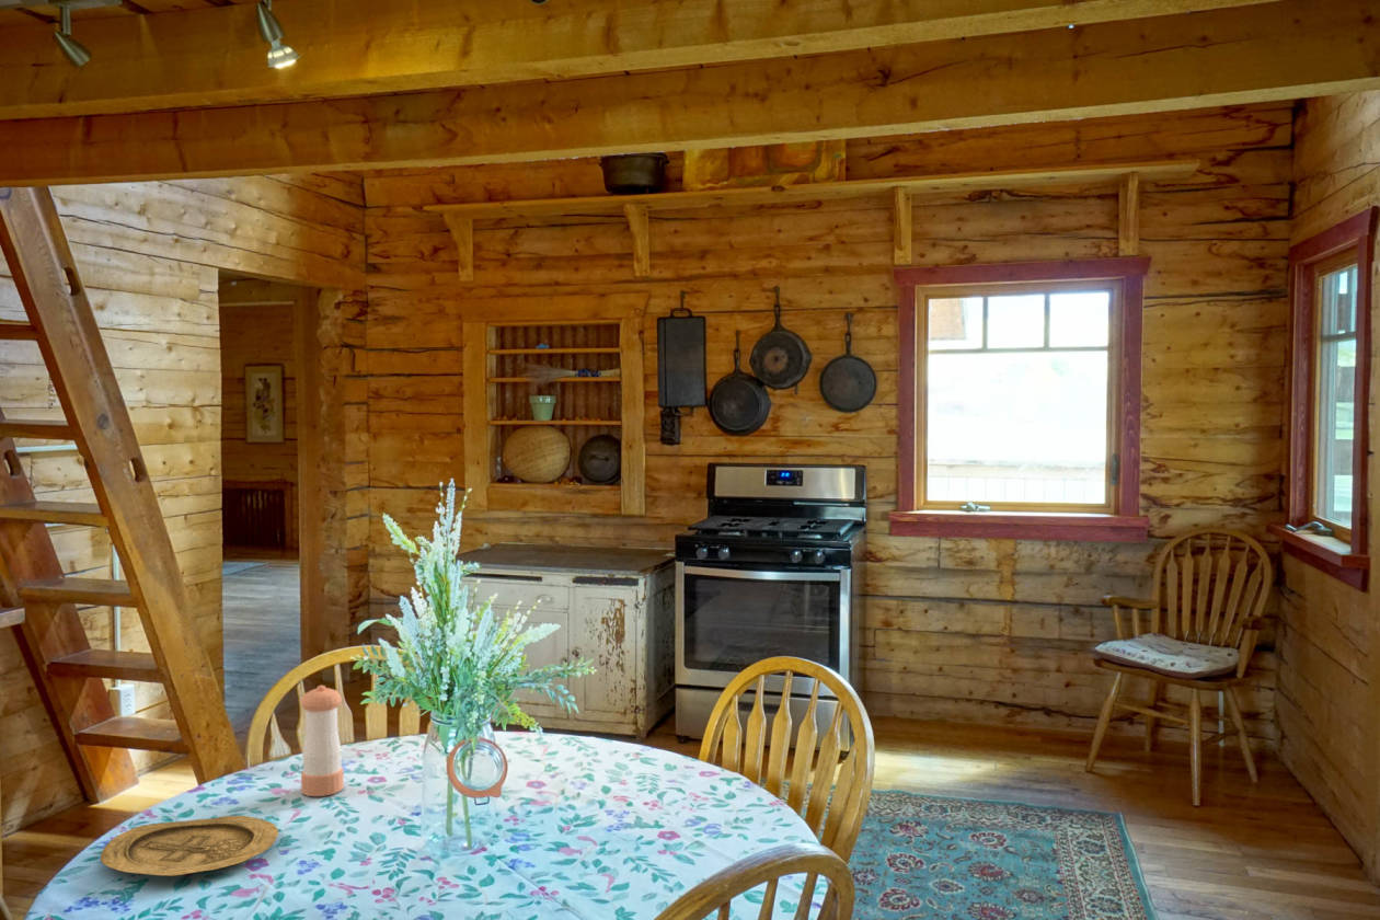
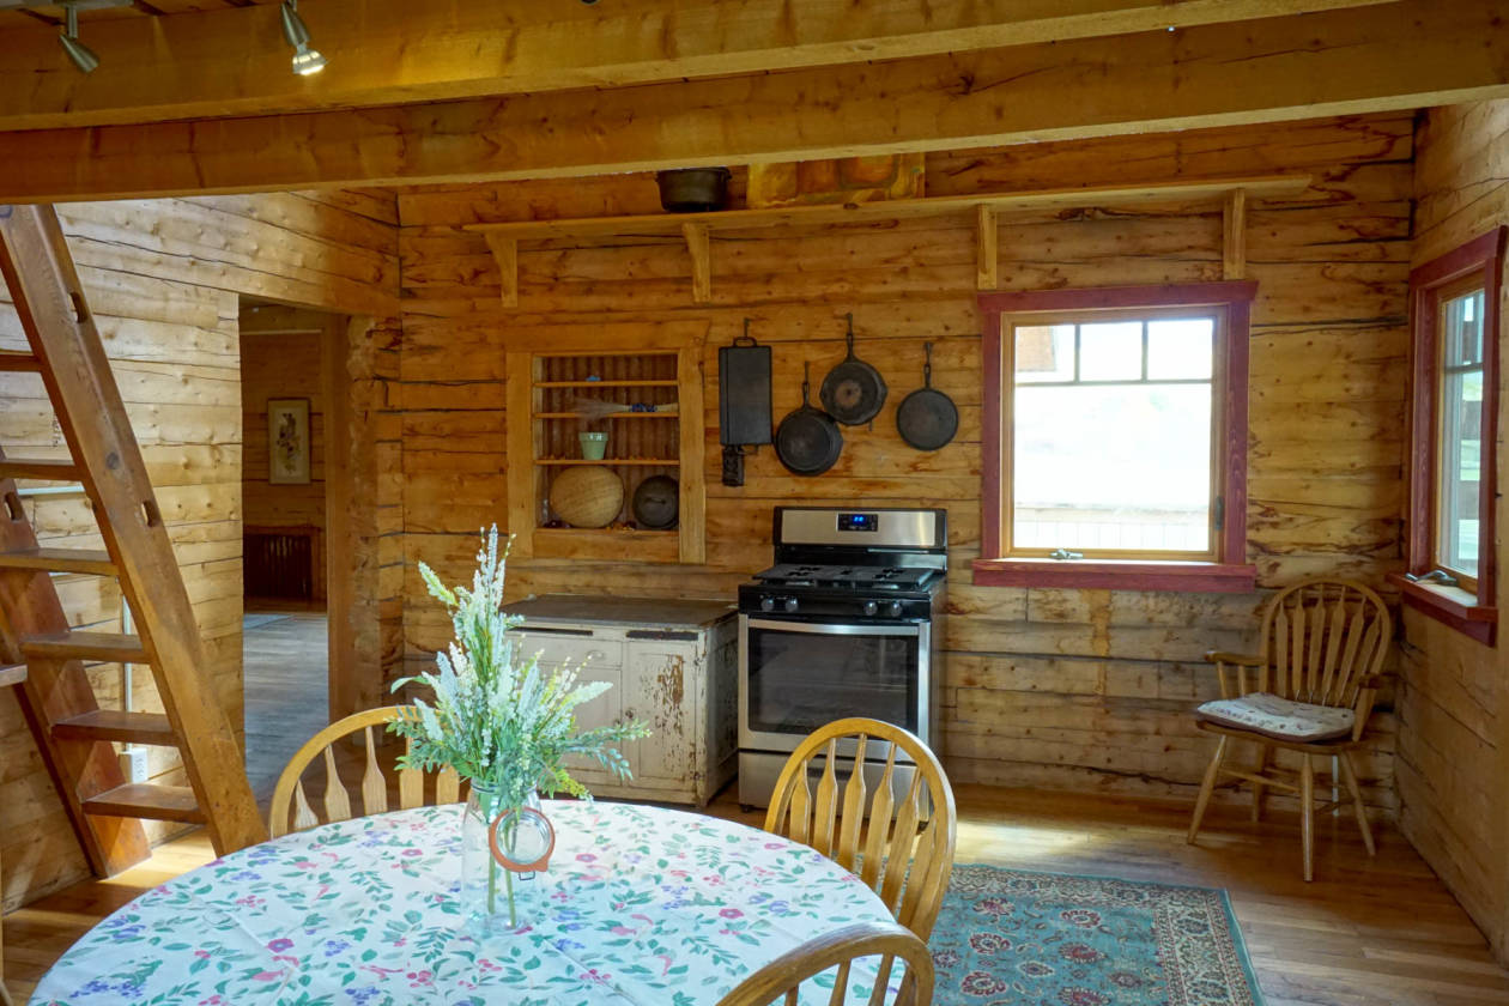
- plate [100,815,279,877]
- pepper shaker [300,685,345,797]
